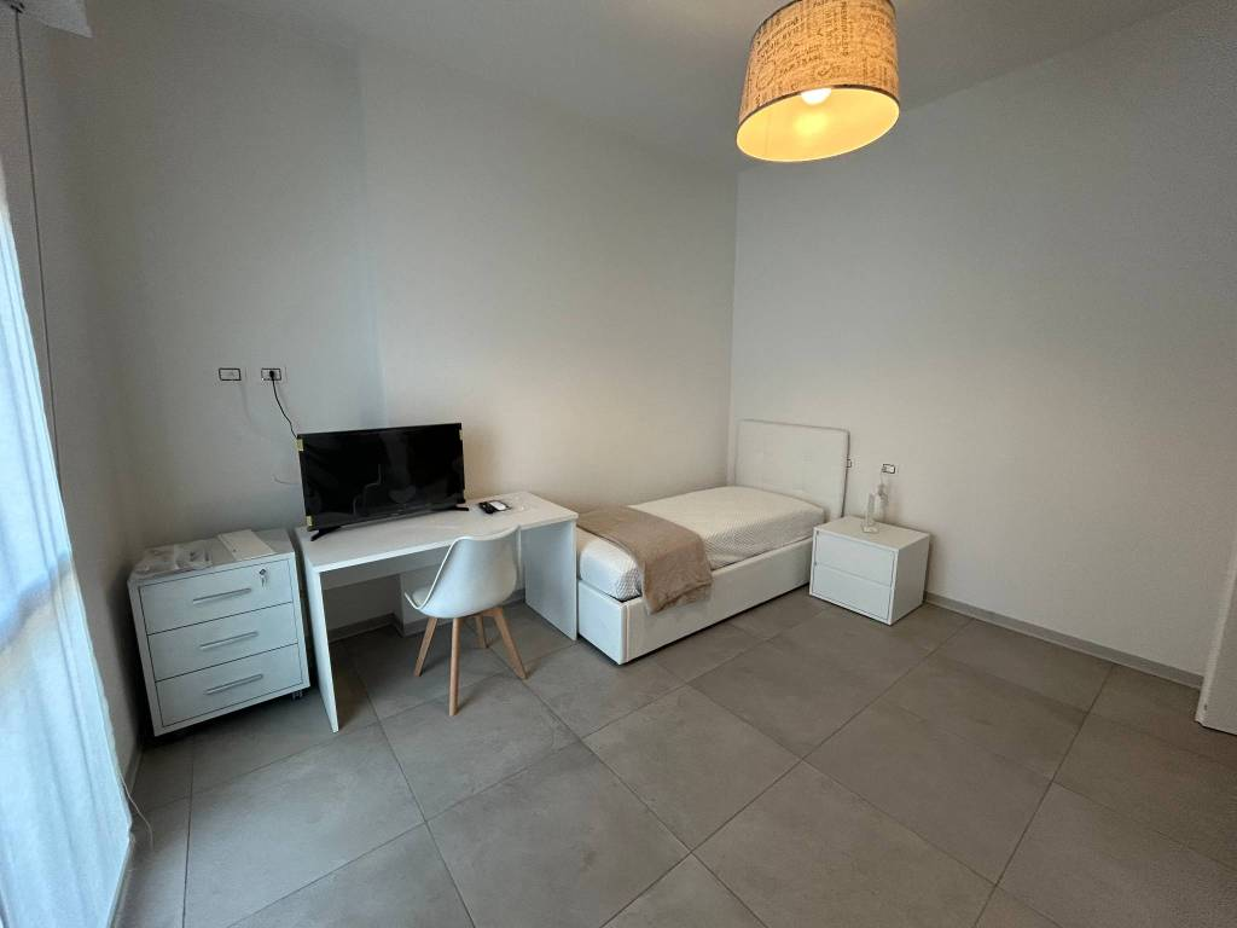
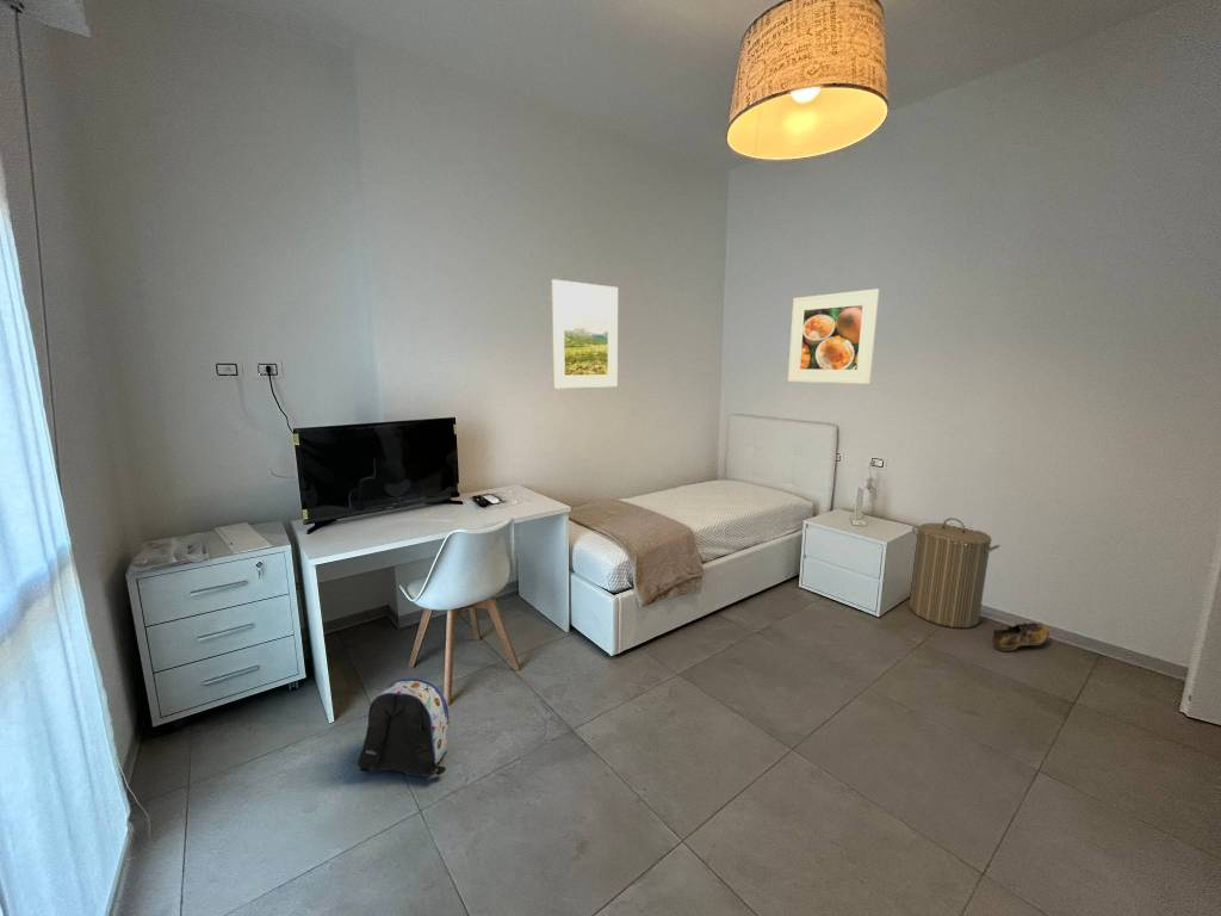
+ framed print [550,278,619,390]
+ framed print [787,287,881,385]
+ laundry hamper [909,516,1000,629]
+ backpack [357,677,452,778]
+ shoe [991,621,1050,652]
